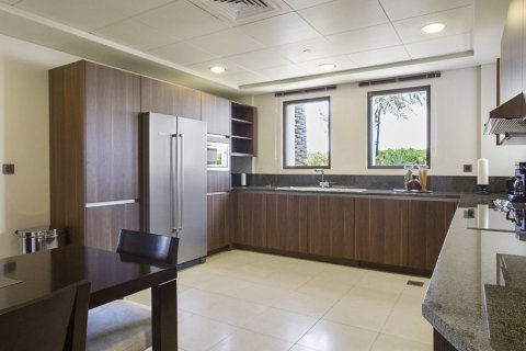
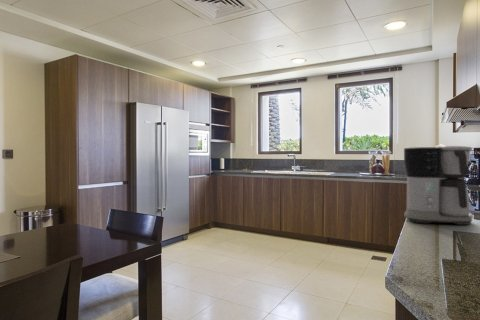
+ coffee maker [403,145,473,226]
